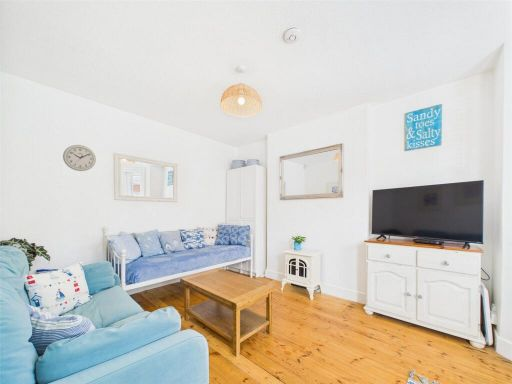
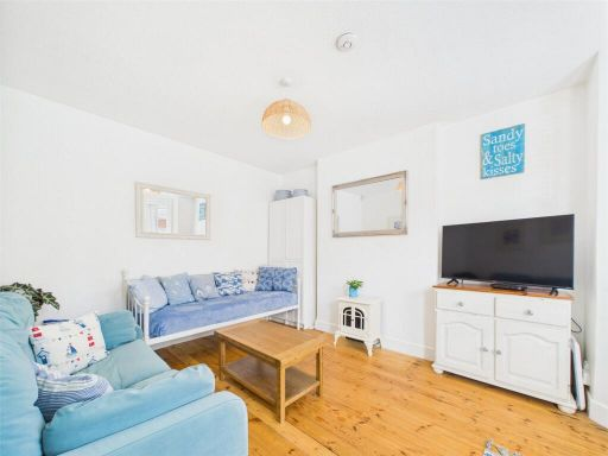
- wall clock [62,144,97,172]
